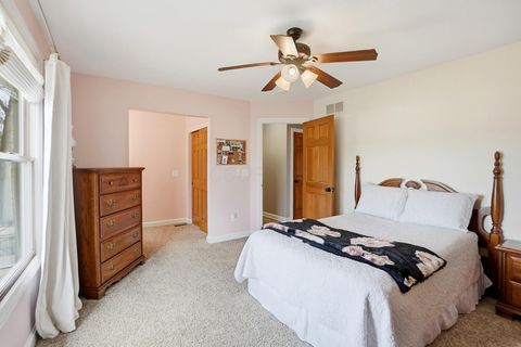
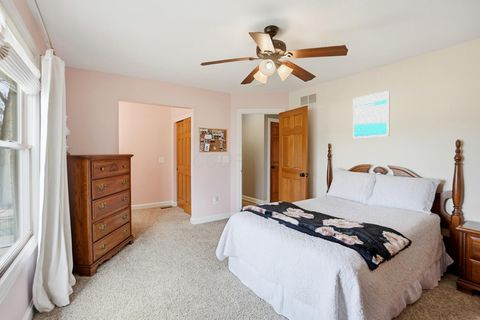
+ wall art [352,90,391,139]
